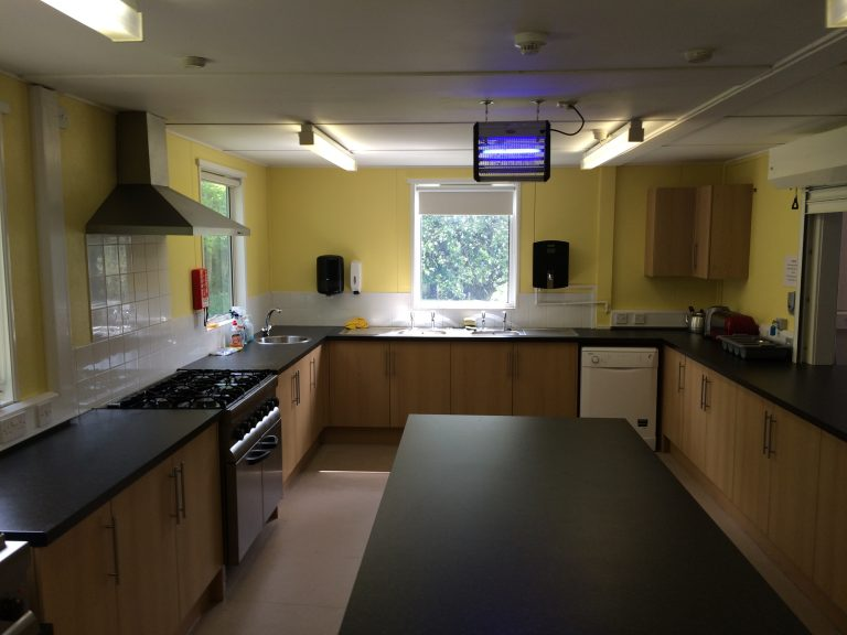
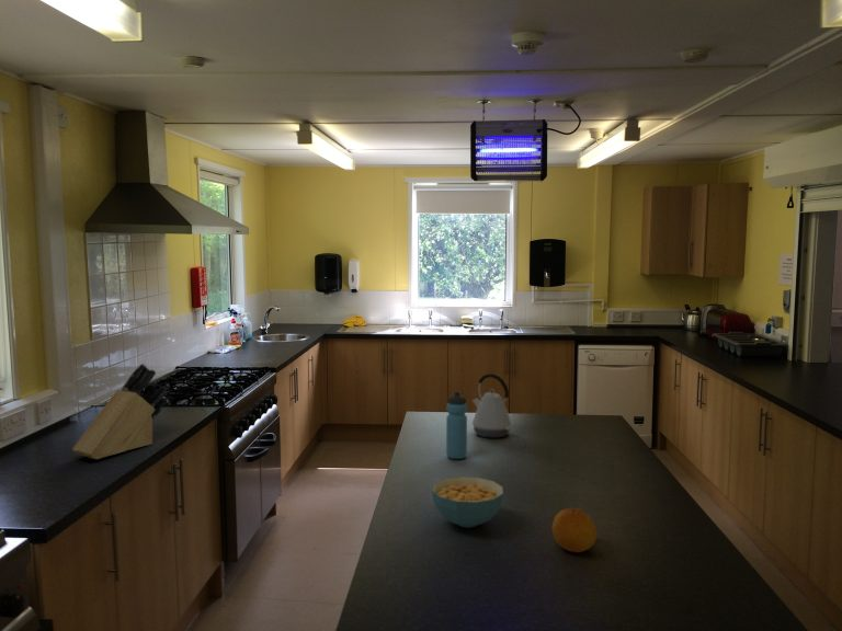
+ knife block [71,363,171,460]
+ kettle [471,372,512,439]
+ fruit [551,507,598,553]
+ water bottle [445,391,468,460]
+ cereal bowl [431,475,504,529]
